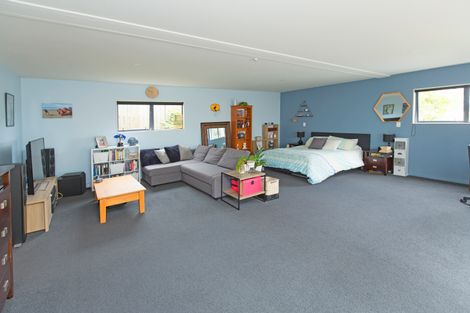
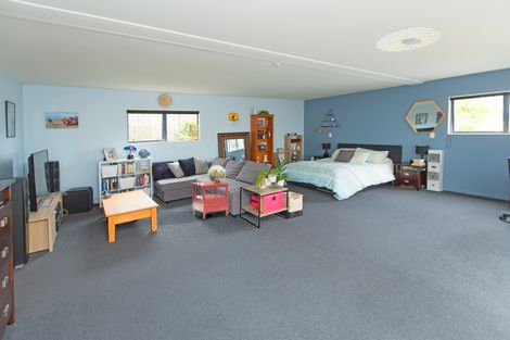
+ decorative globe [207,164,227,182]
+ side table [190,180,231,221]
+ ceiling light [375,26,442,53]
